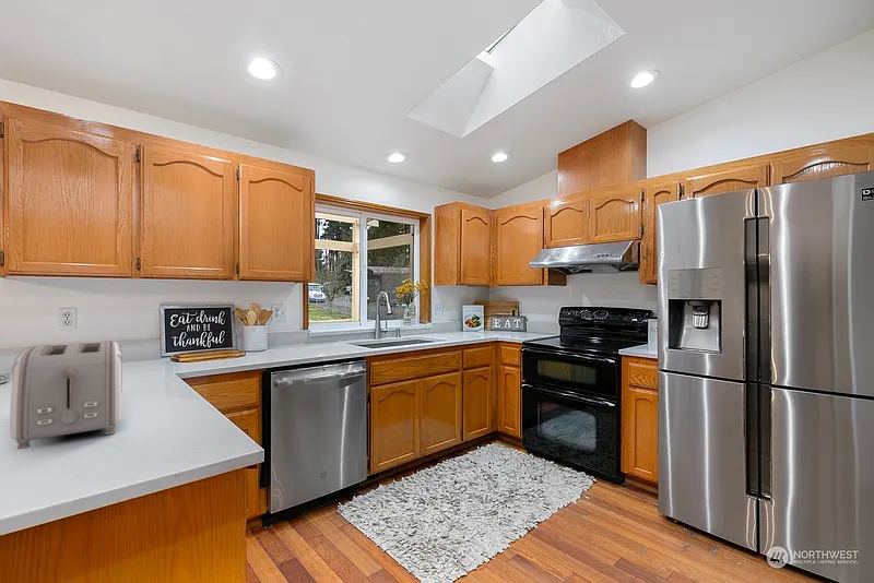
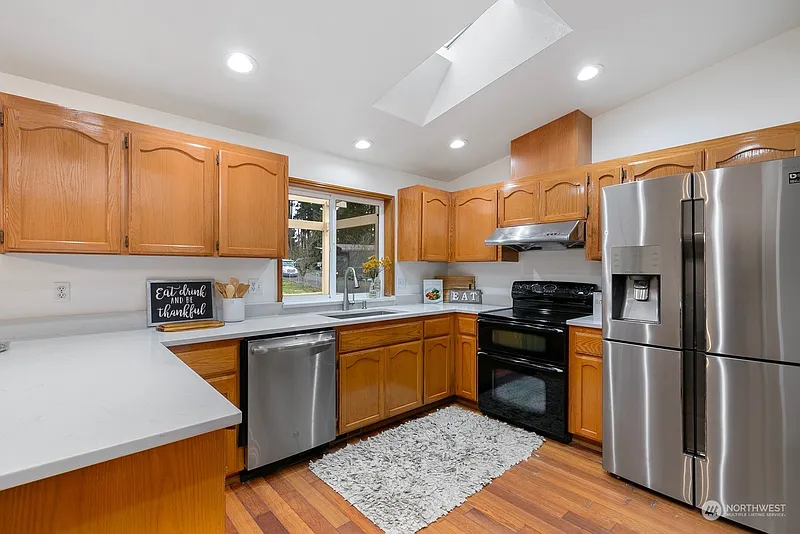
- toaster [9,340,123,450]
